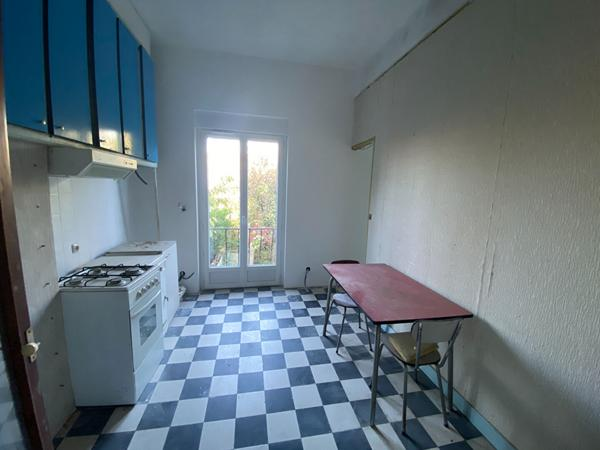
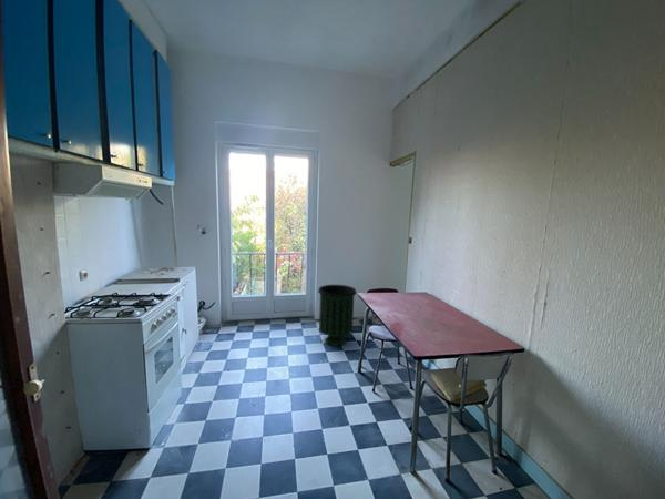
+ trash can [317,284,357,347]
